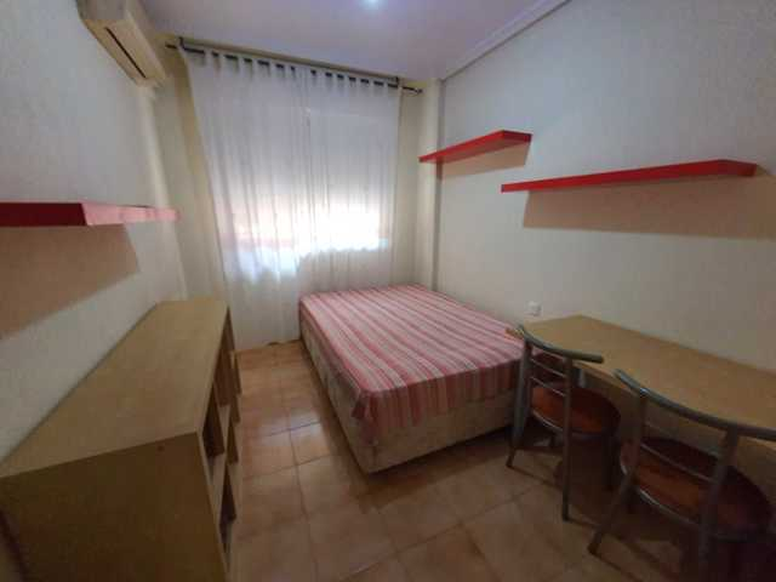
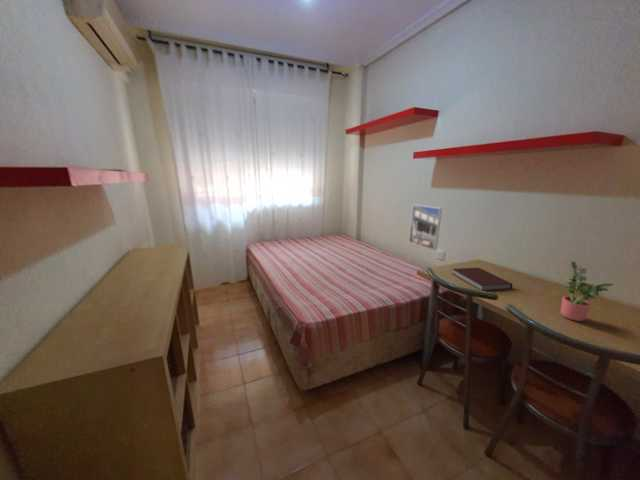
+ notebook [451,267,513,292]
+ potted plant [560,260,615,322]
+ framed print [408,203,443,251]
